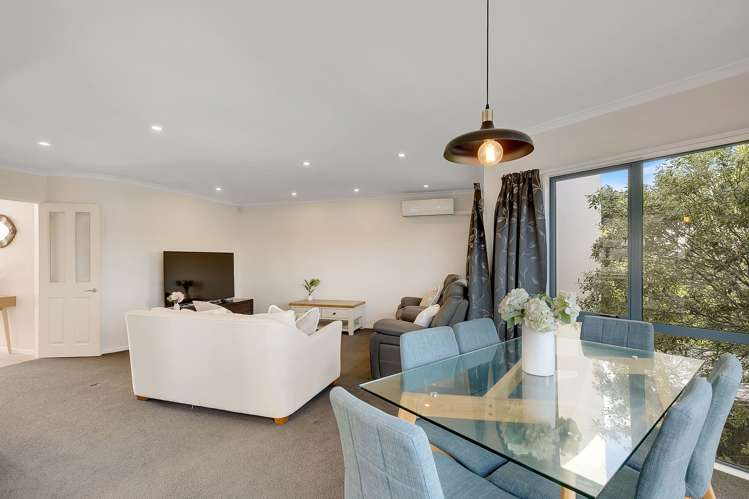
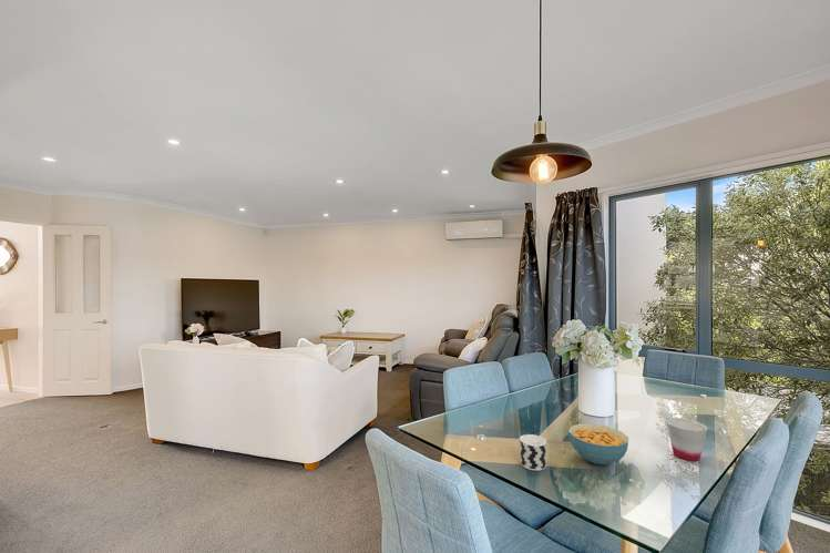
+ cup [665,417,708,462]
+ cup [518,433,547,472]
+ cereal bowl [567,422,629,467]
